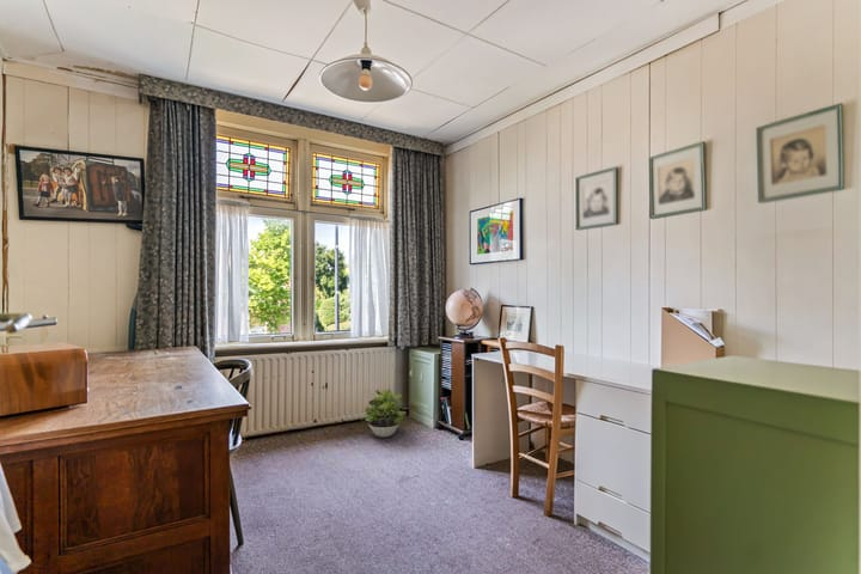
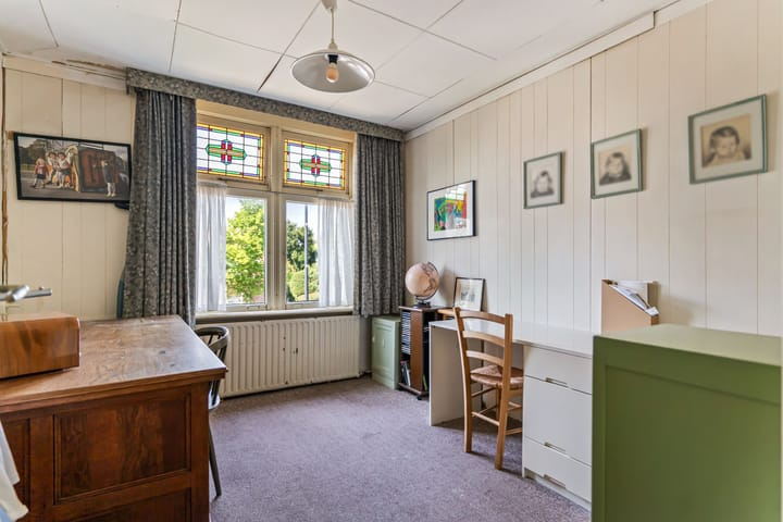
- potted plant [364,389,408,439]
